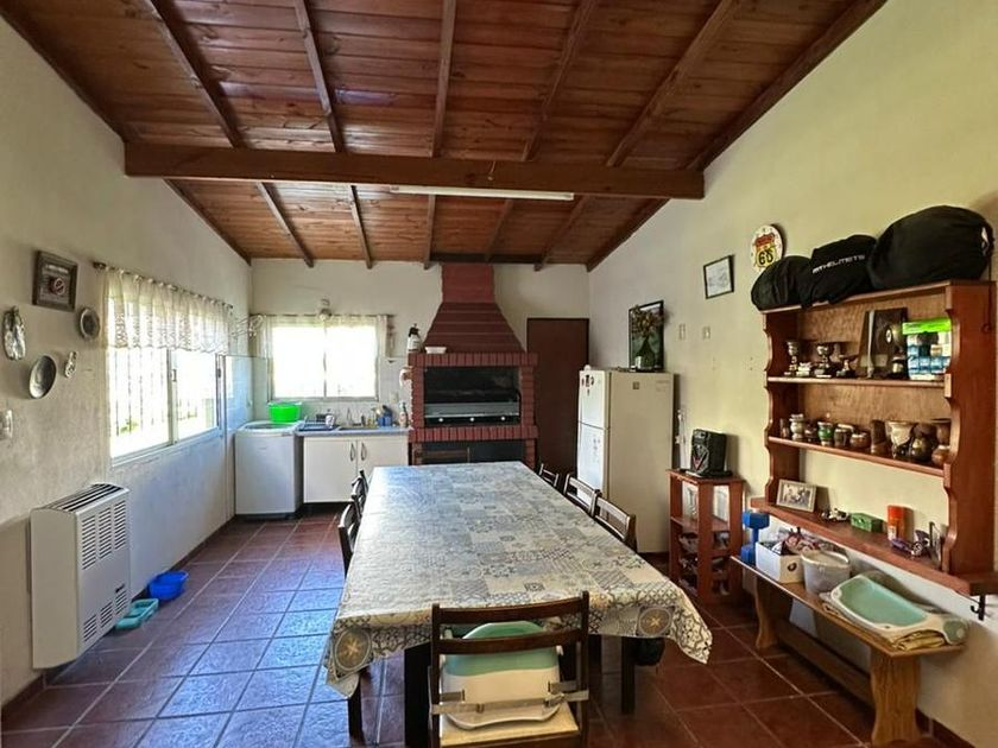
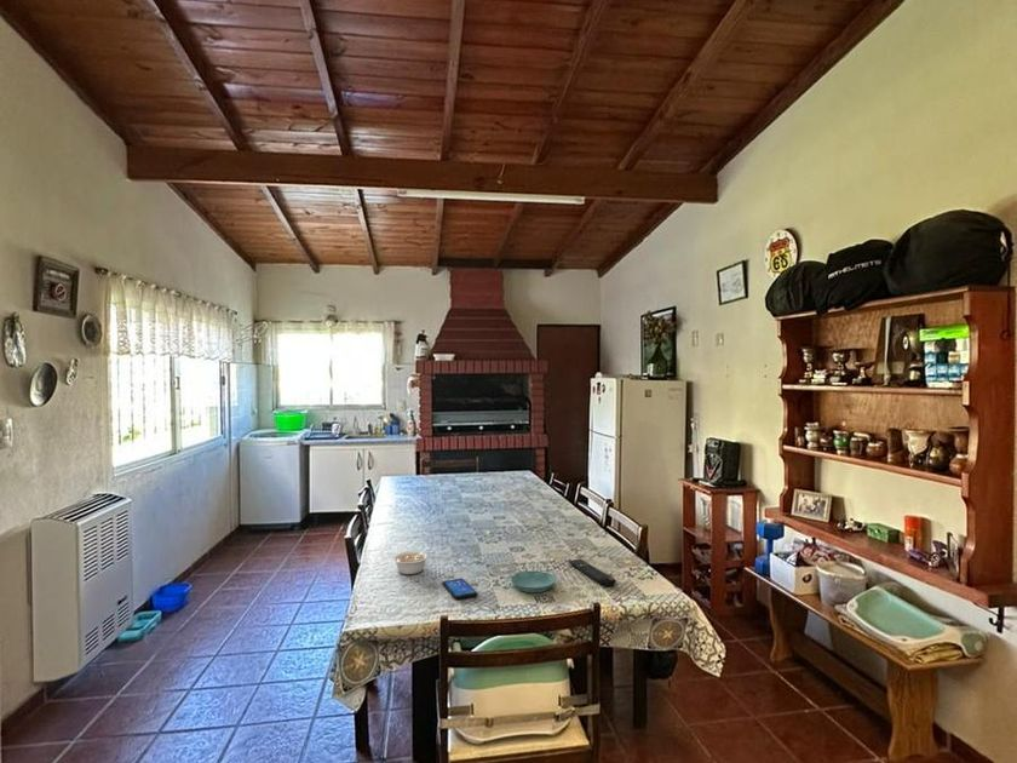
+ saucer [510,570,557,593]
+ legume [392,545,430,575]
+ smartphone [441,578,479,601]
+ remote control [567,558,617,587]
